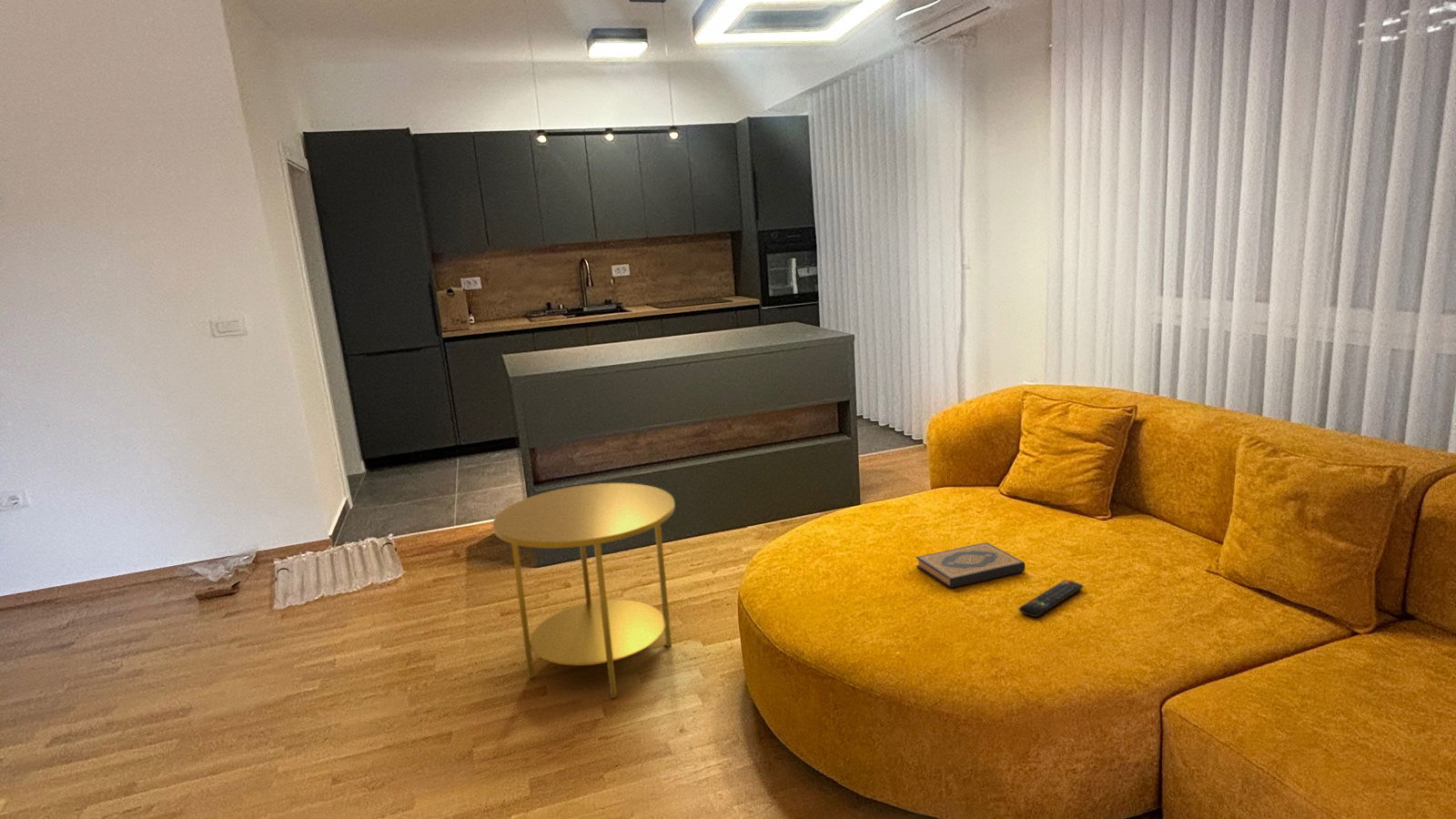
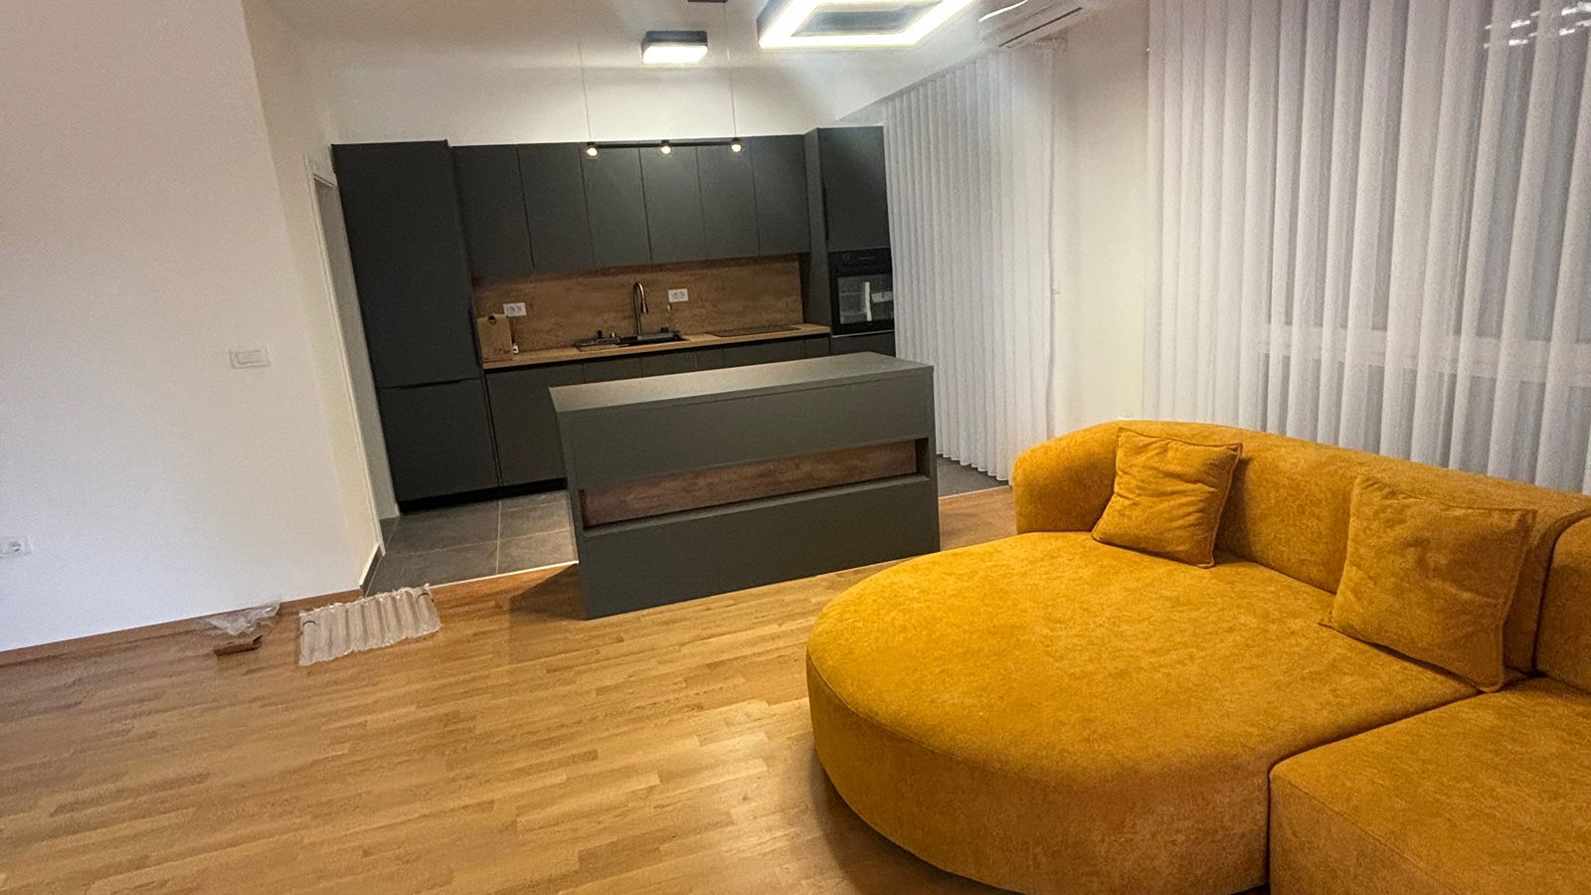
- remote control [1018,579,1084,618]
- side table [492,482,676,699]
- hardback book [915,541,1026,589]
